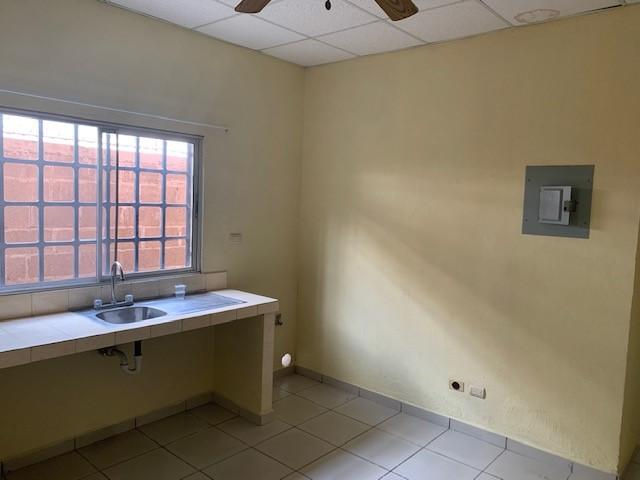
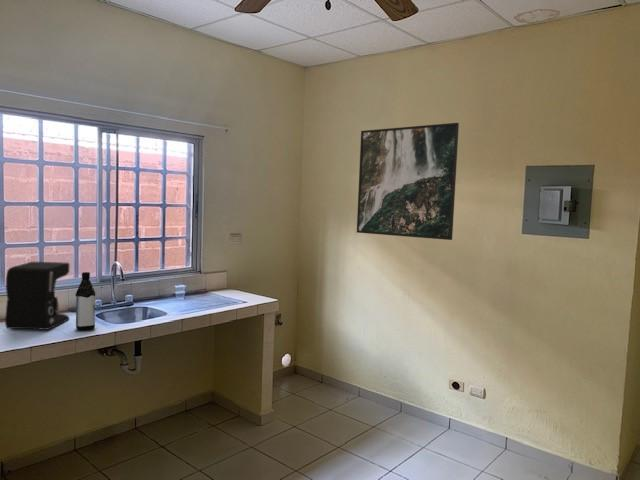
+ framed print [356,122,460,241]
+ water bottle [75,271,96,332]
+ coffee maker [4,261,70,331]
